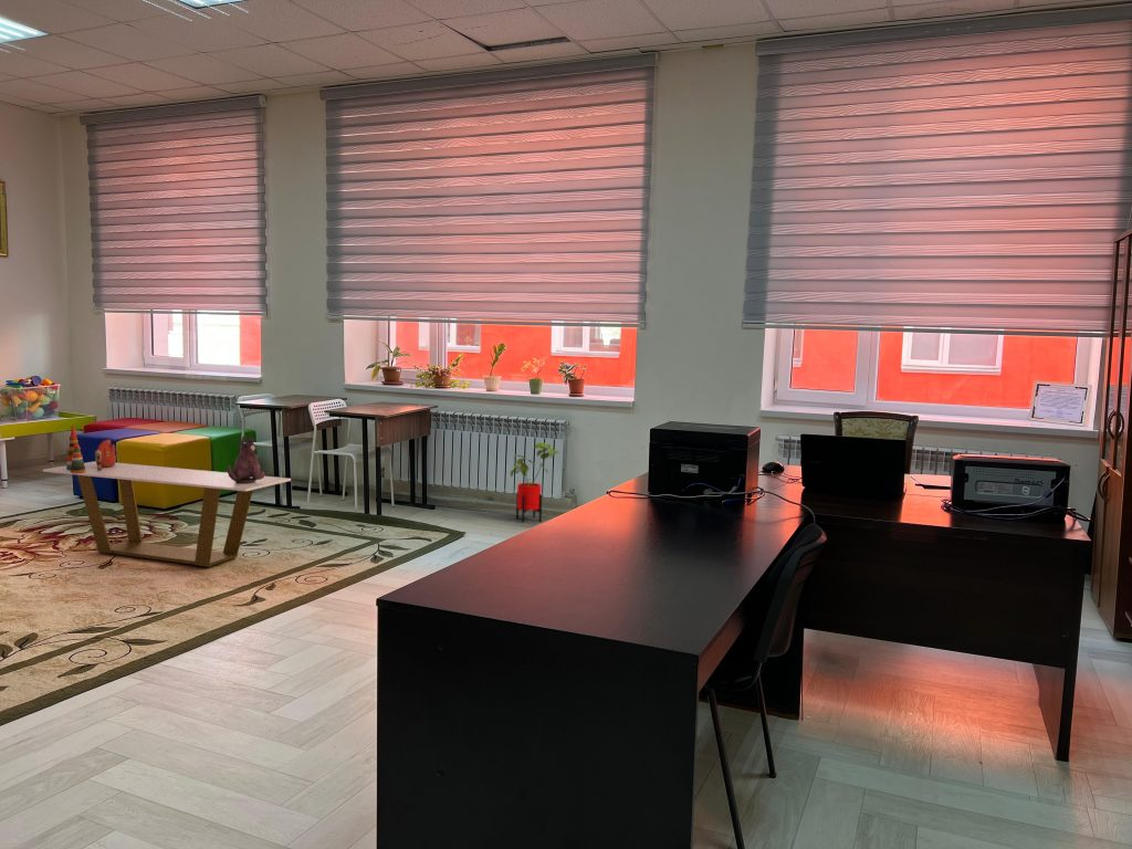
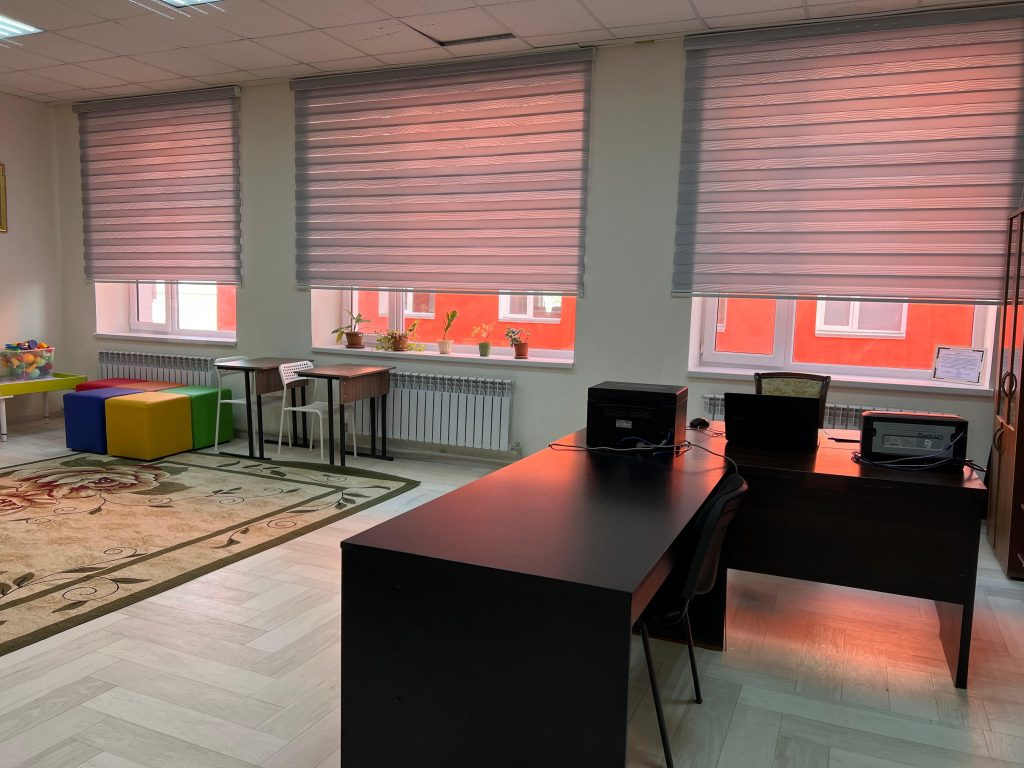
- stacking toy [66,424,117,473]
- coffee table [42,460,292,568]
- house plant [510,441,560,523]
- plush toy [227,434,266,483]
